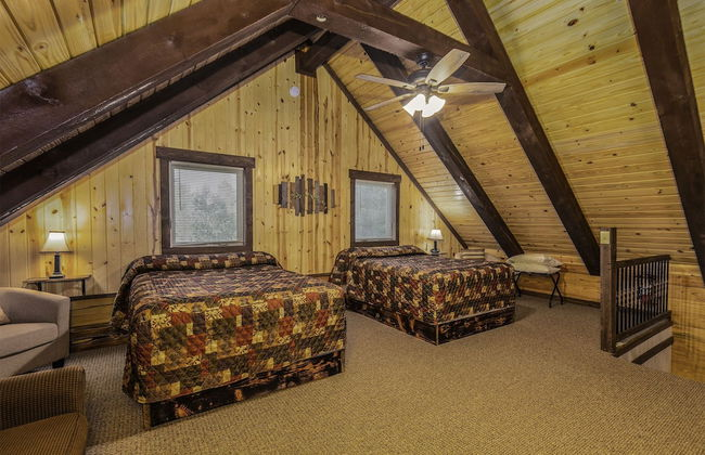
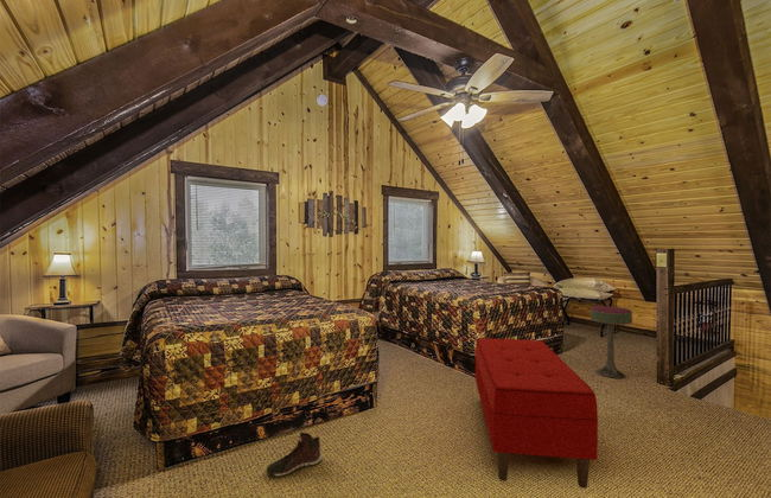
+ bench [474,337,599,490]
+ bar stool [590,305,633,379]
+ sneaker [266,430,324,478]
